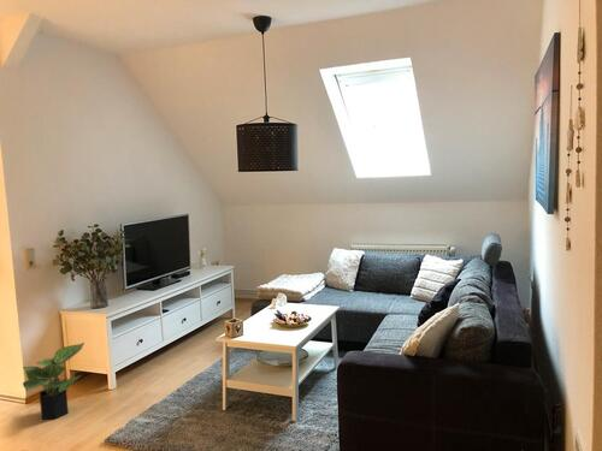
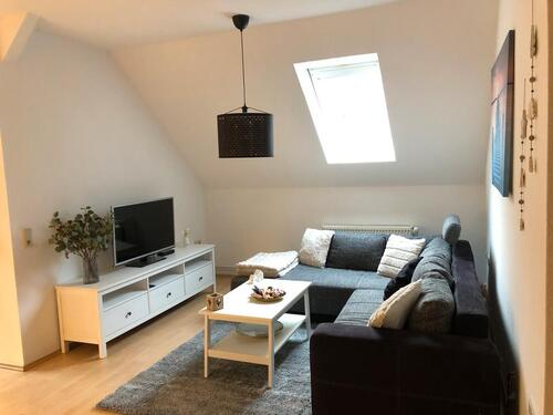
- potted plant [22,342,85,421]
